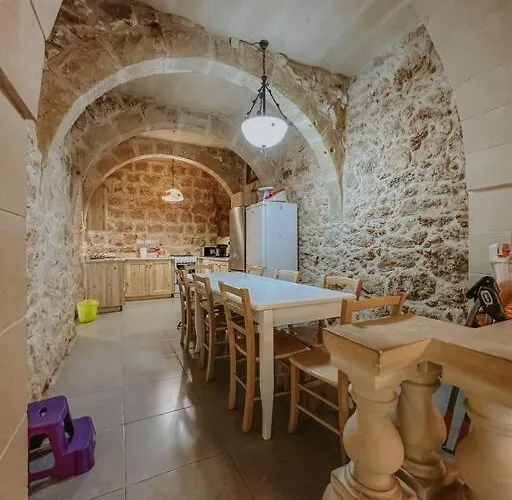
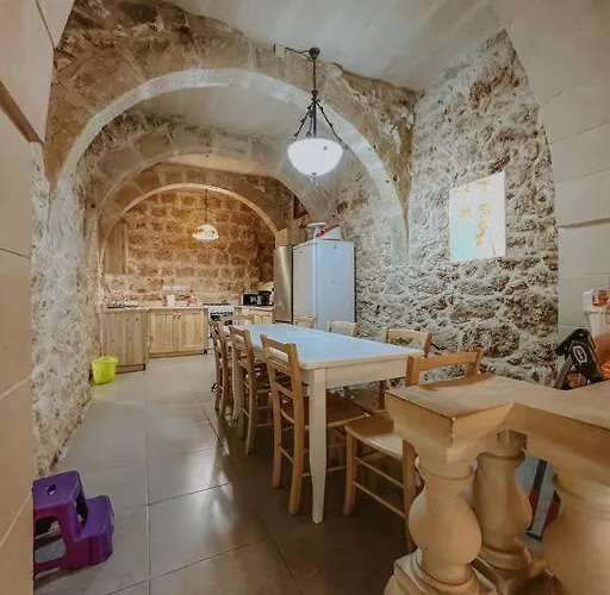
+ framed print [448,170,509,263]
